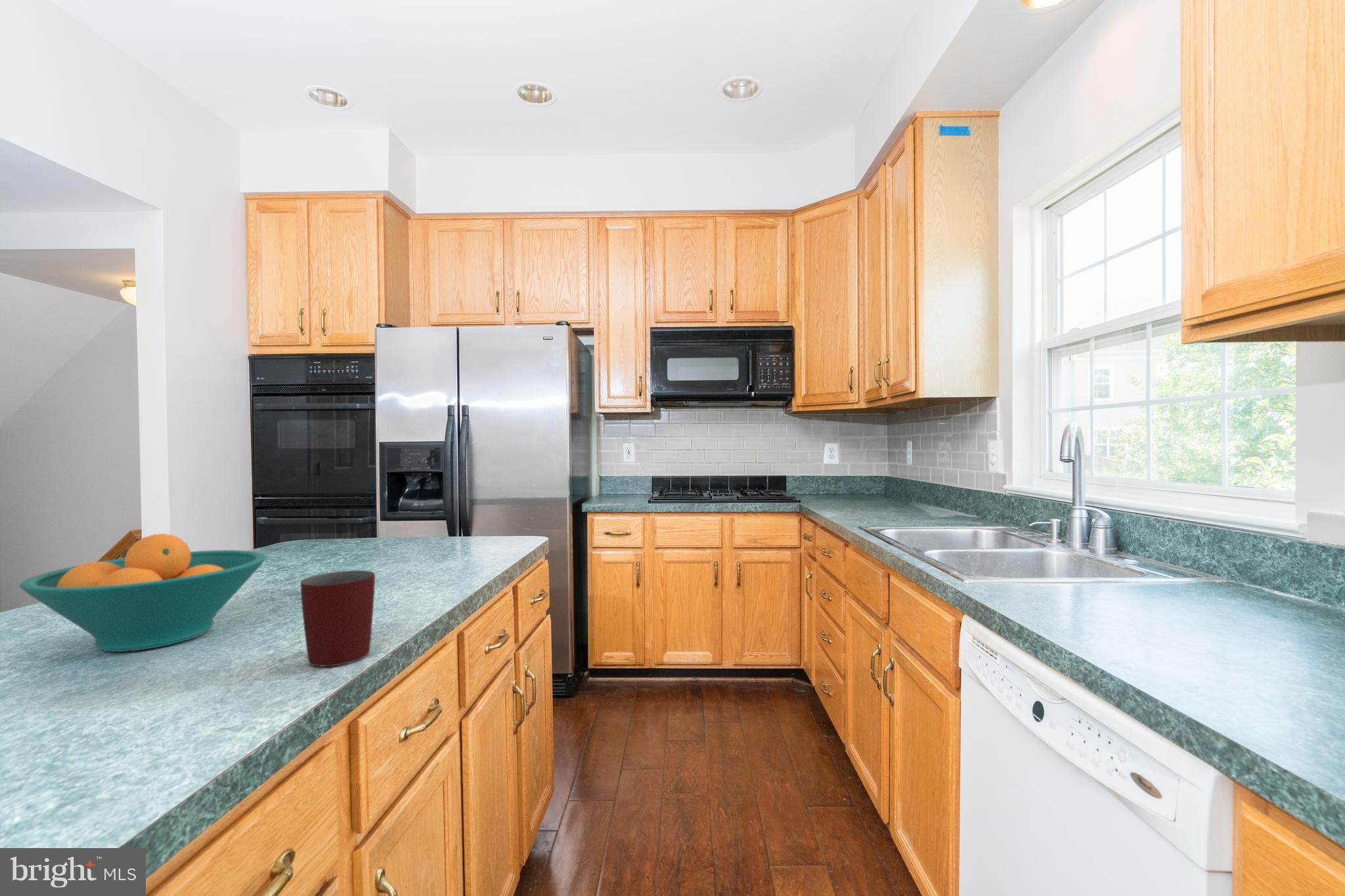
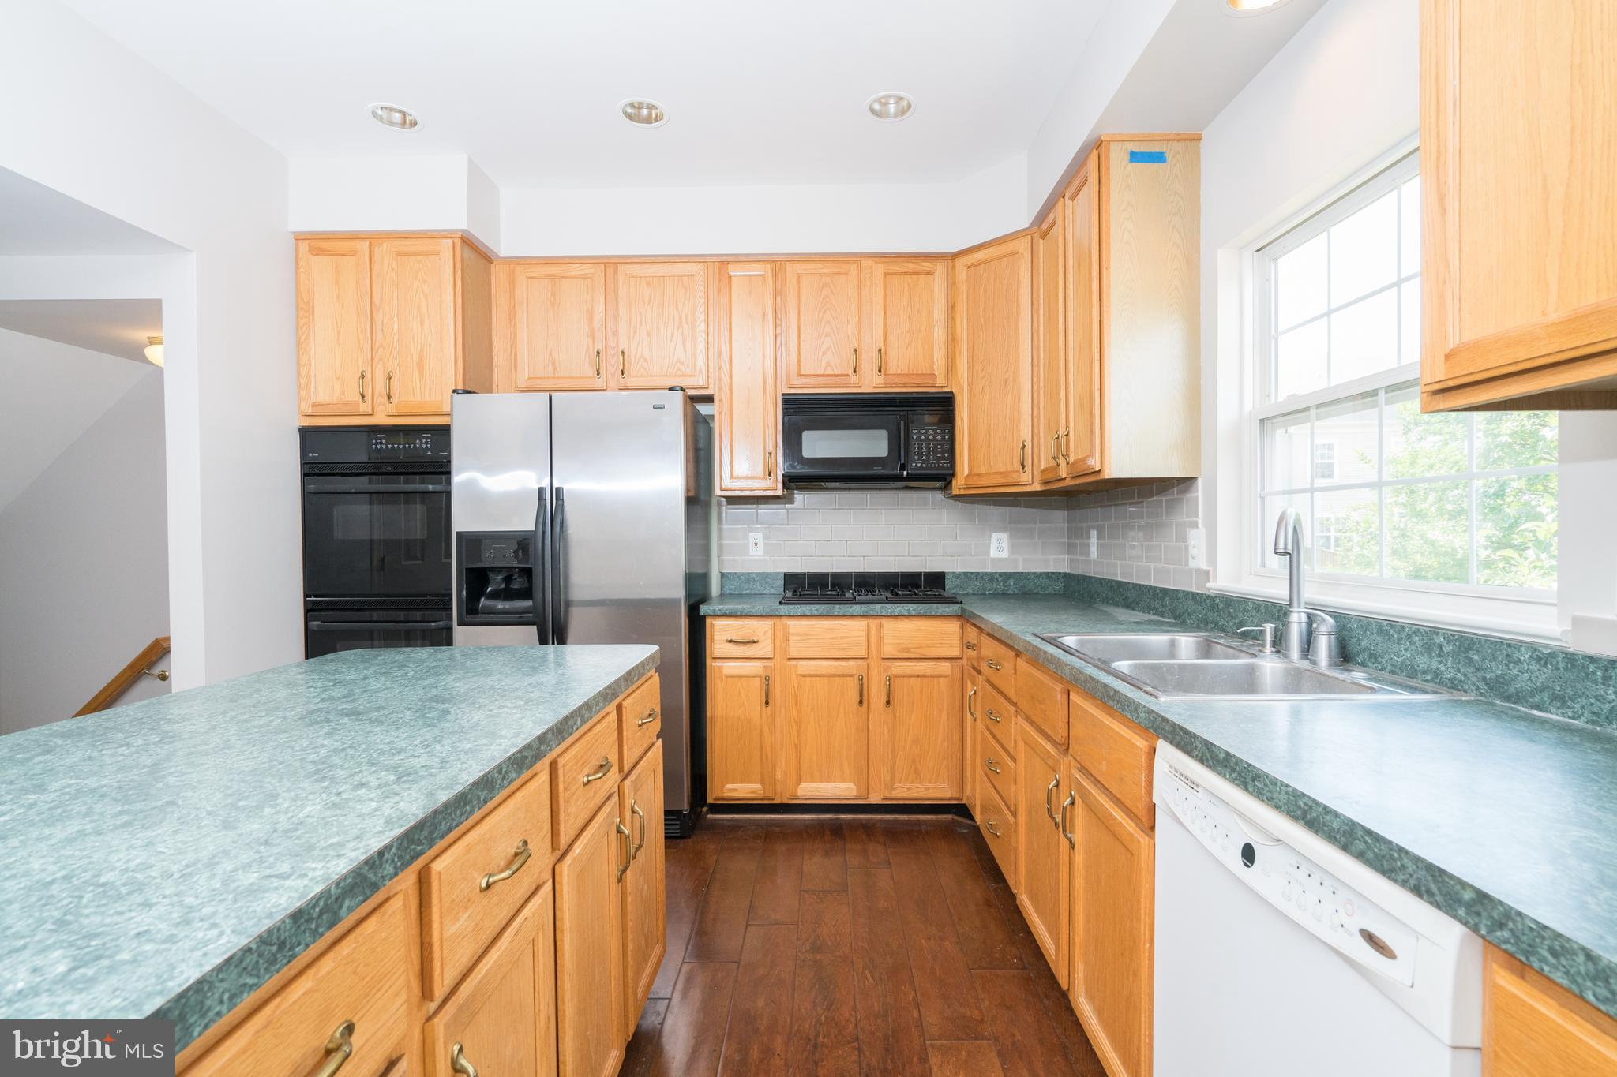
- mug [300,570,376,667]
- fruit bowl [18,533,267,652]
